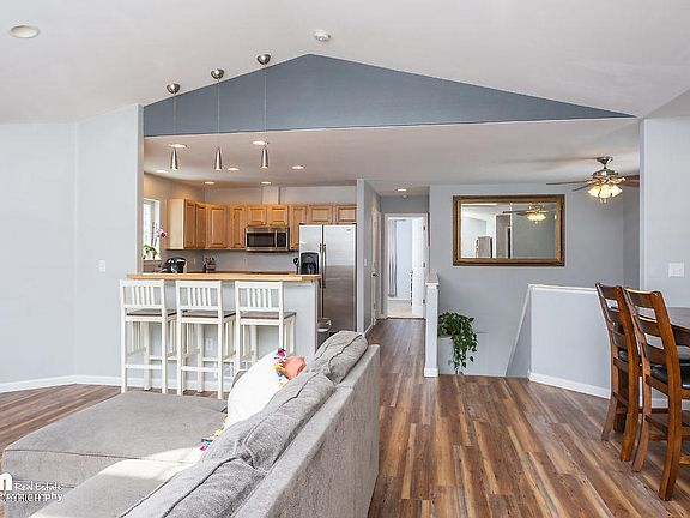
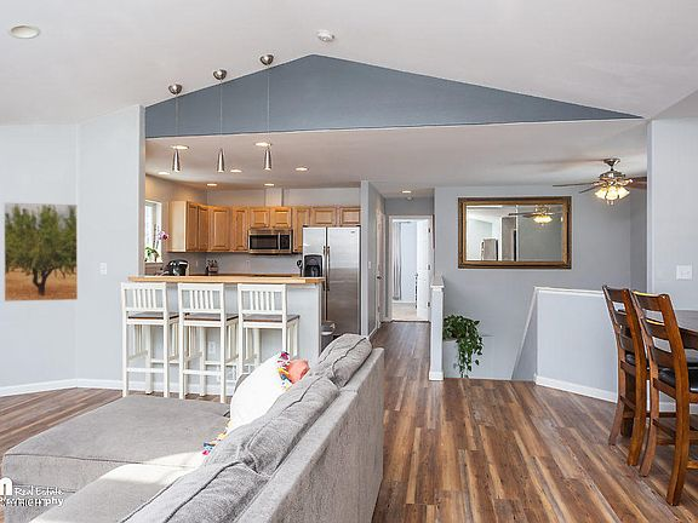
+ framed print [4,202,79,303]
